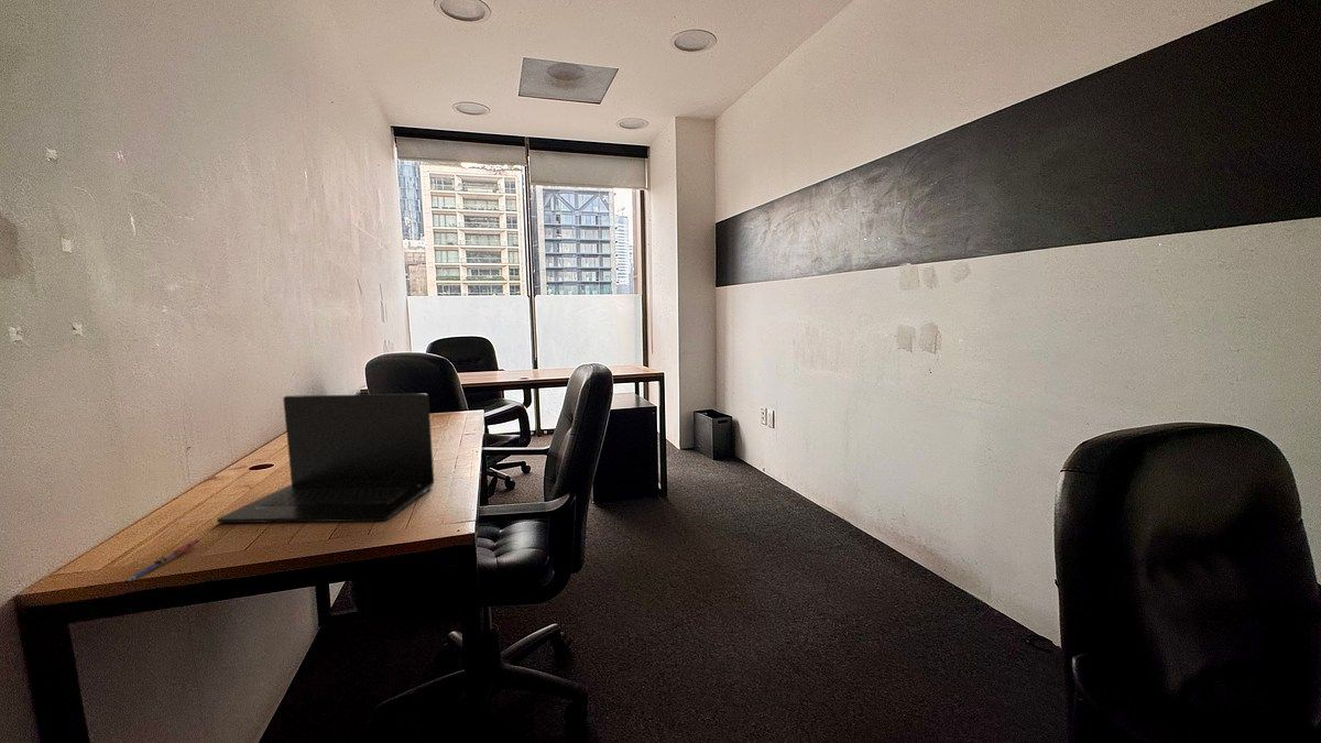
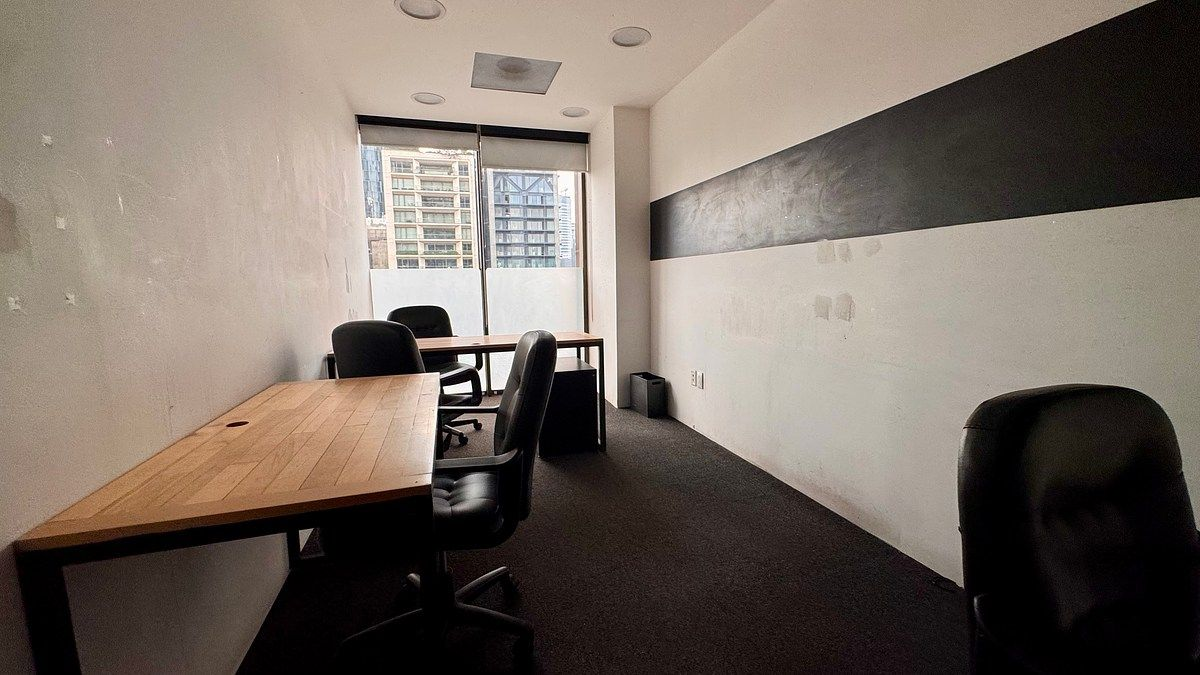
- laptop [216,393,435,524]
- pen [123,538,201,583]
